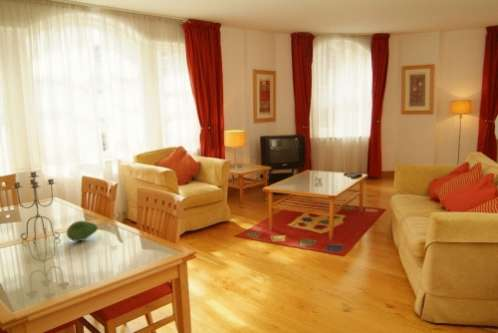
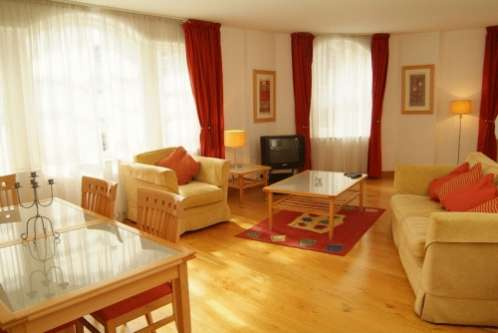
- fruit [66,220,99,242]
